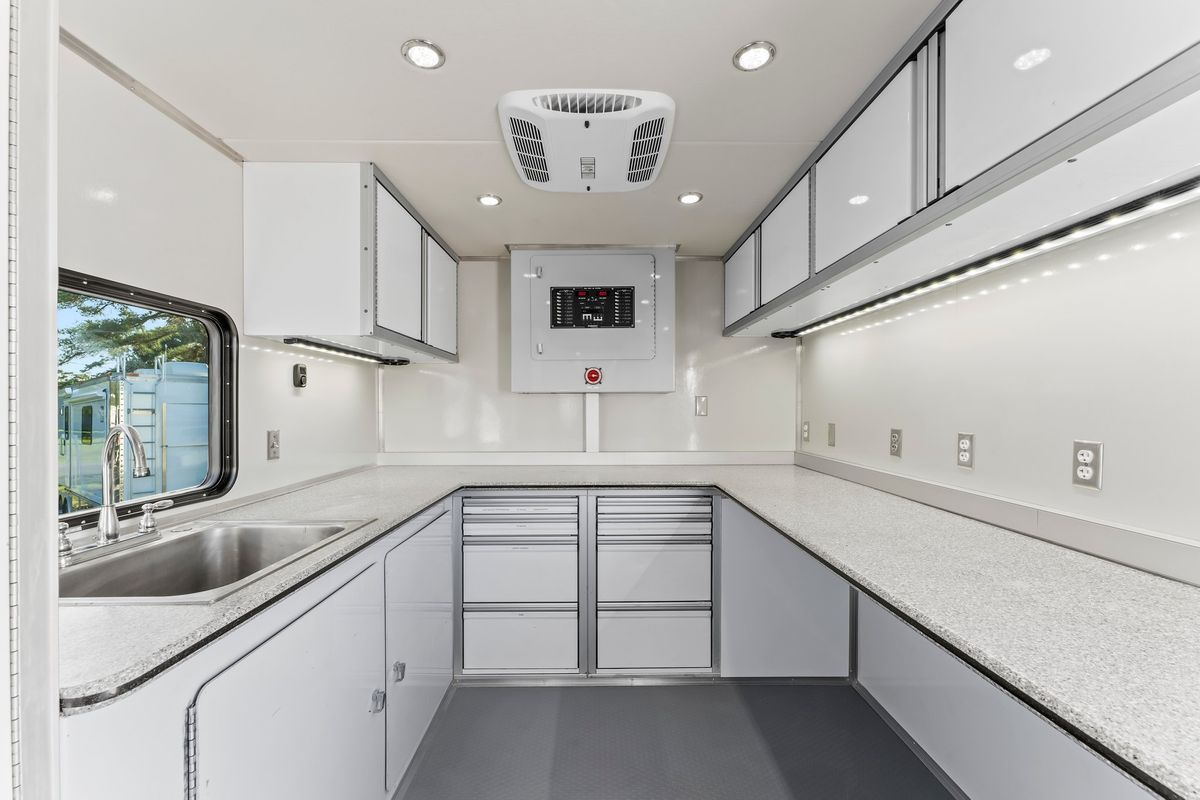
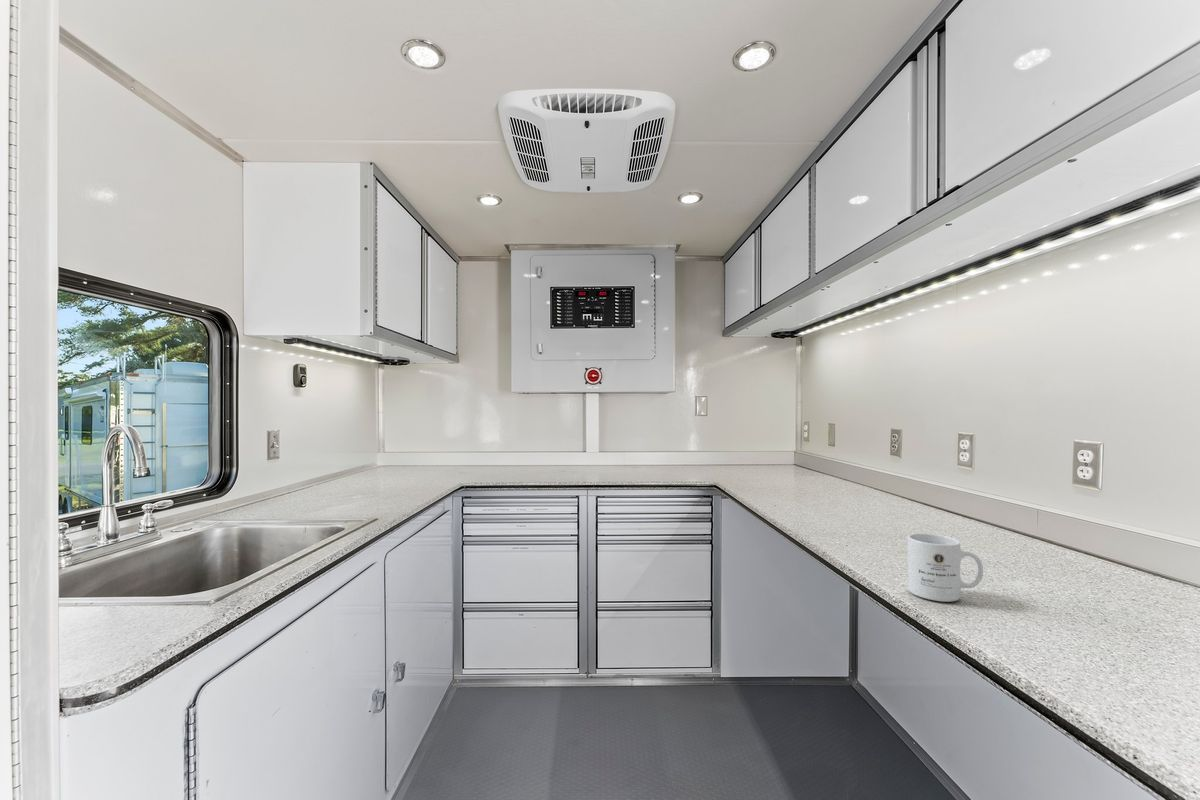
+ mug [907,532,984,603]
